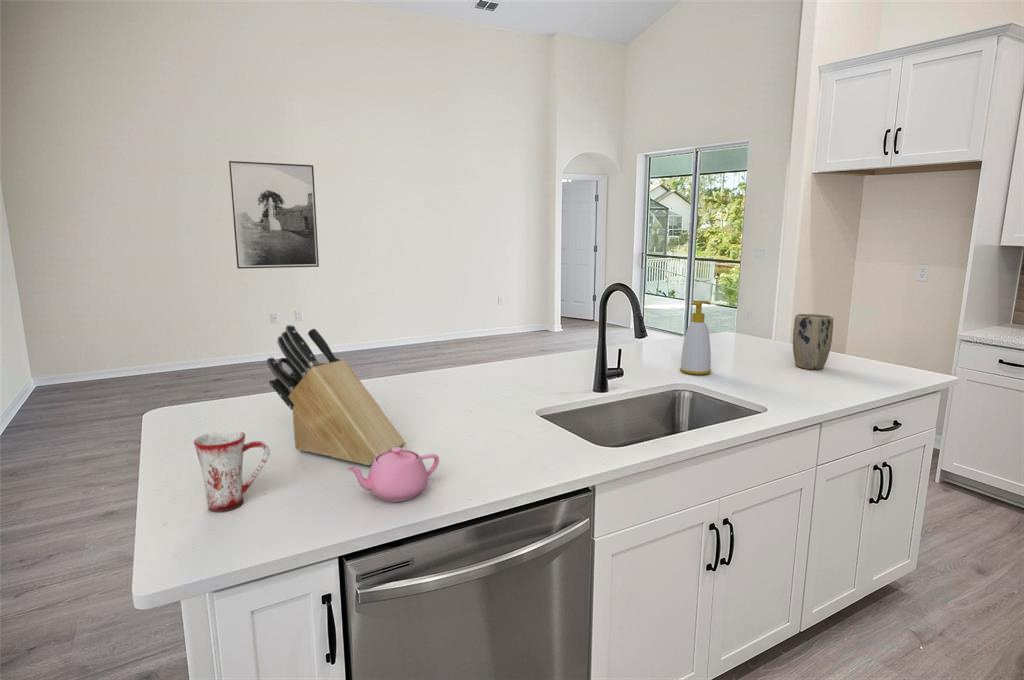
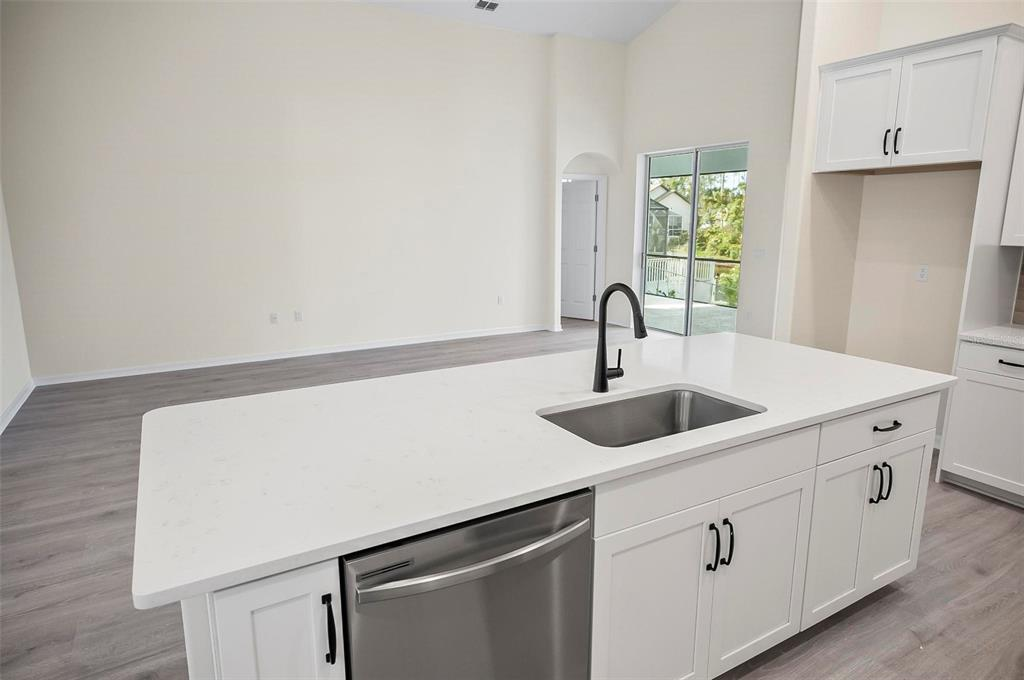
- plant pot [792,313,834,370]
- knife block [266,324,407,466]
- teapot [345,447,440,503]
- mug [193,429,271,513]
- soap bottle [679,300,712,376]
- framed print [228,160,320,270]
